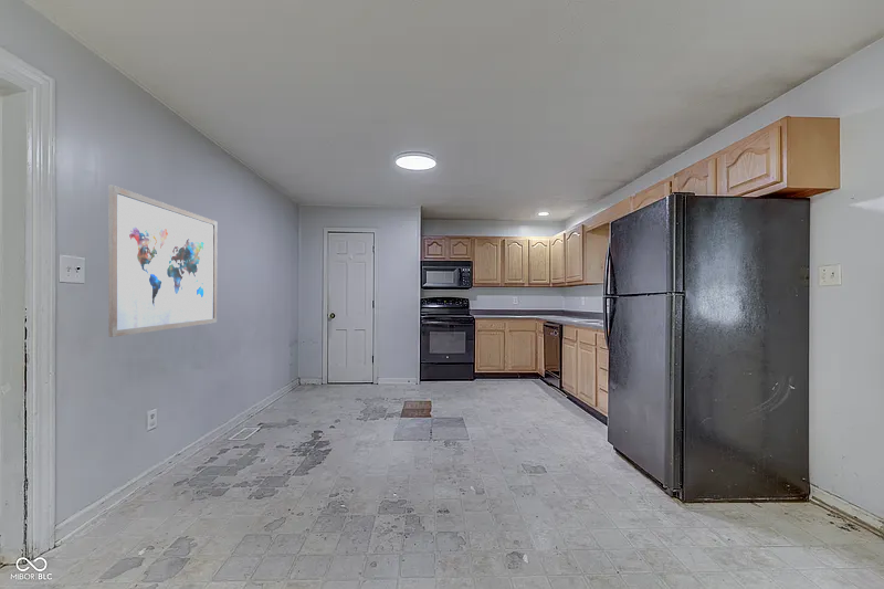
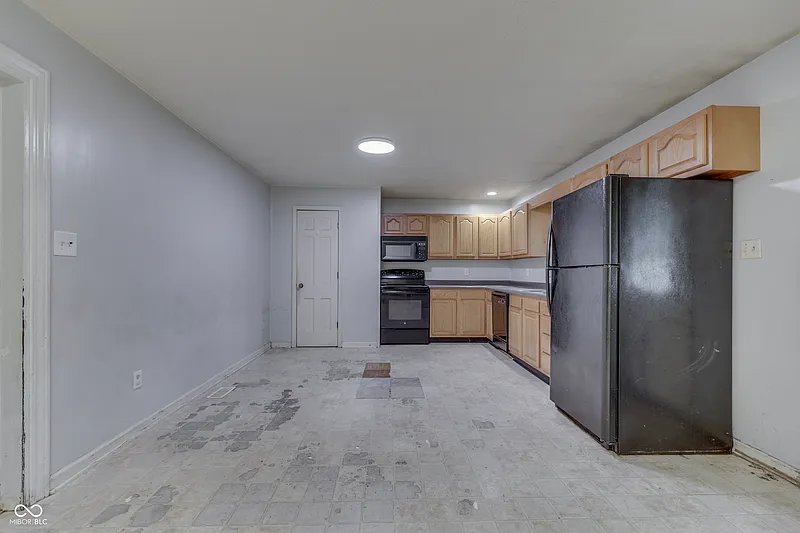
- wall art [107,185,218,338]
